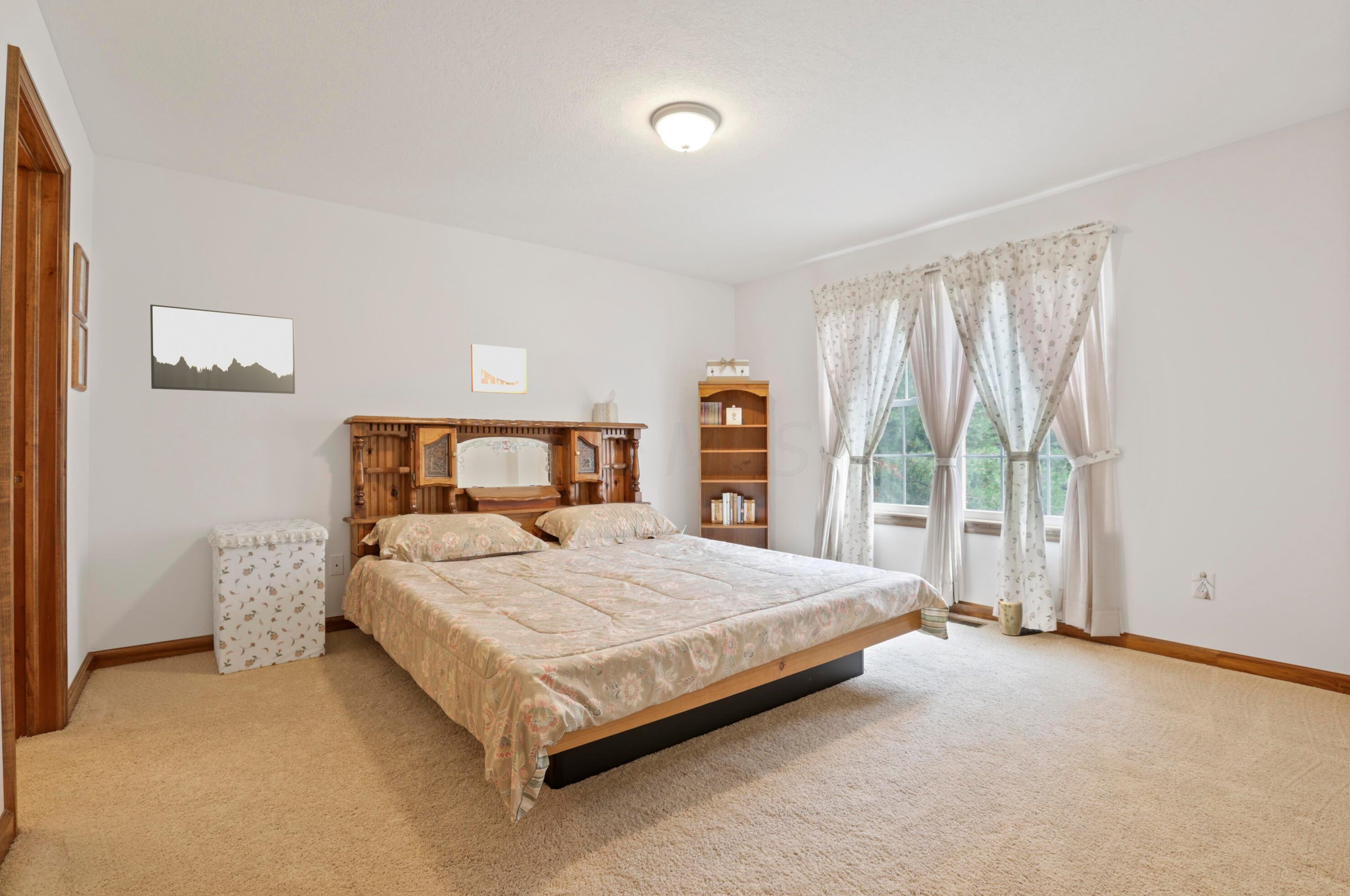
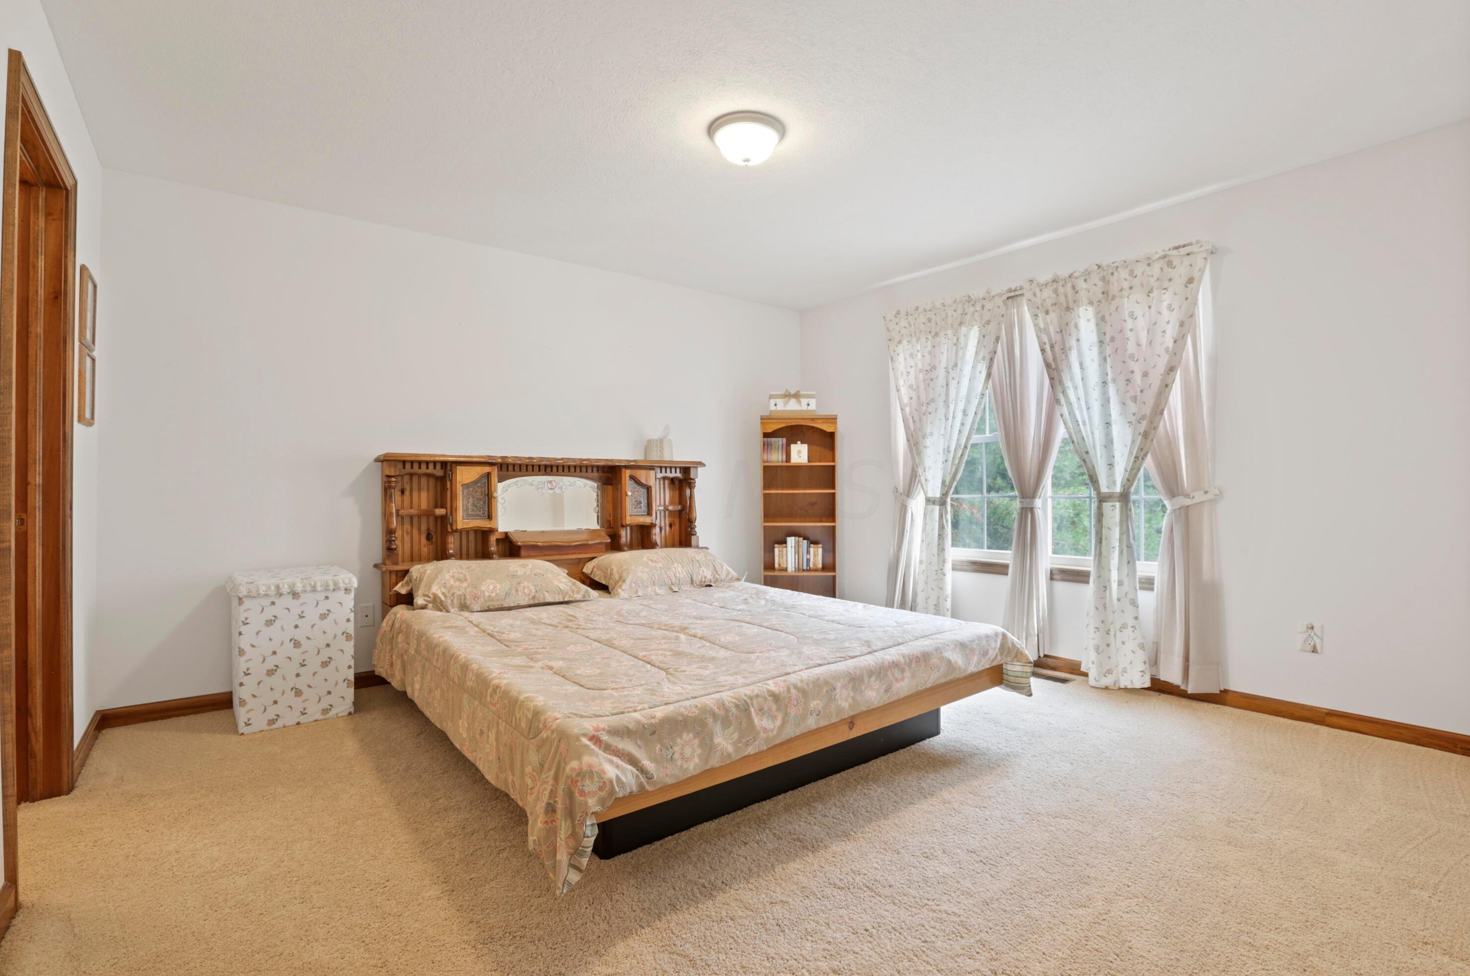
- wall art [470,344,527,394]
- plant pot [997,598,1023,636]
- wall art [150,304,296,394]
